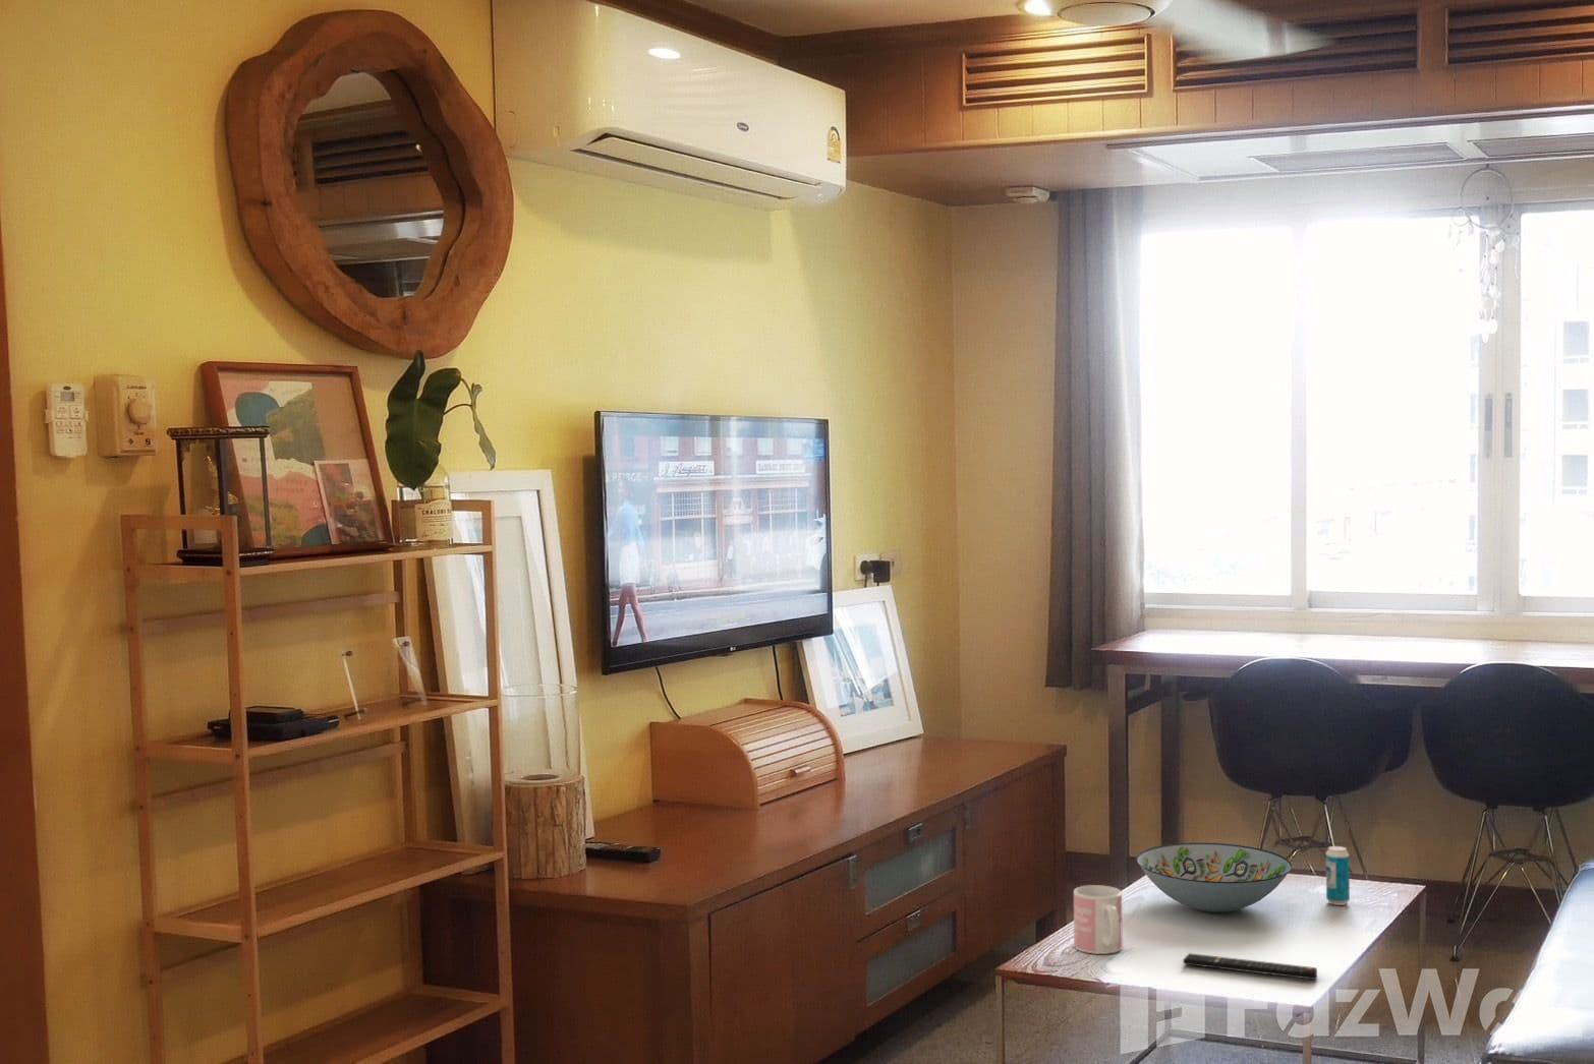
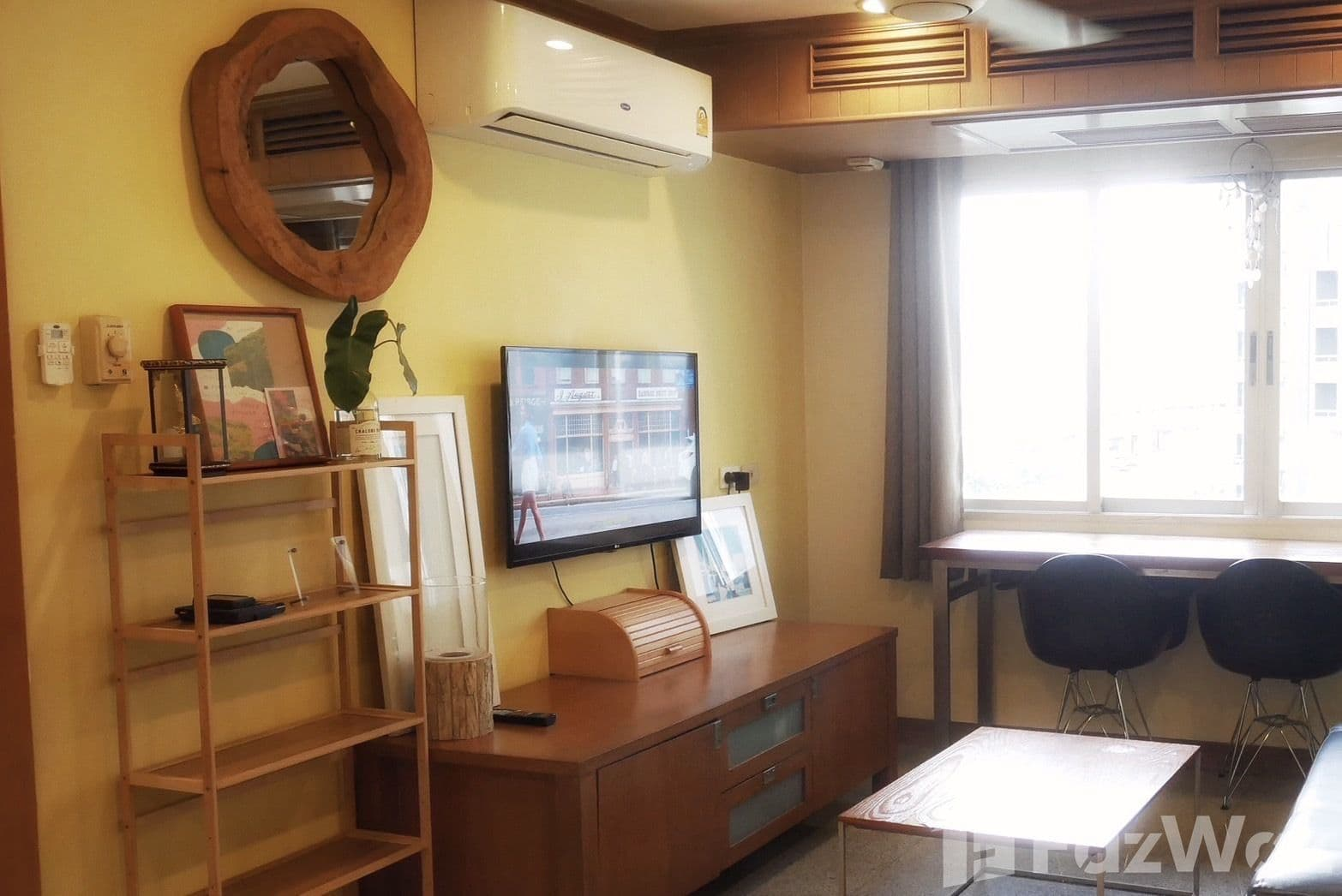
- beverage can [1326,846,1351,906]
- decorative bowl [1136,842,1292,913]
- mug [1073,884,1124,955]
- remote control [1182,952,1318,981]
